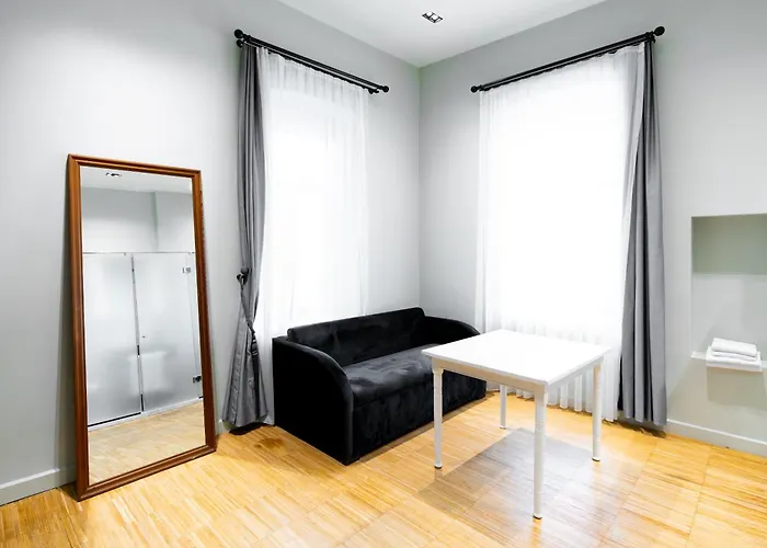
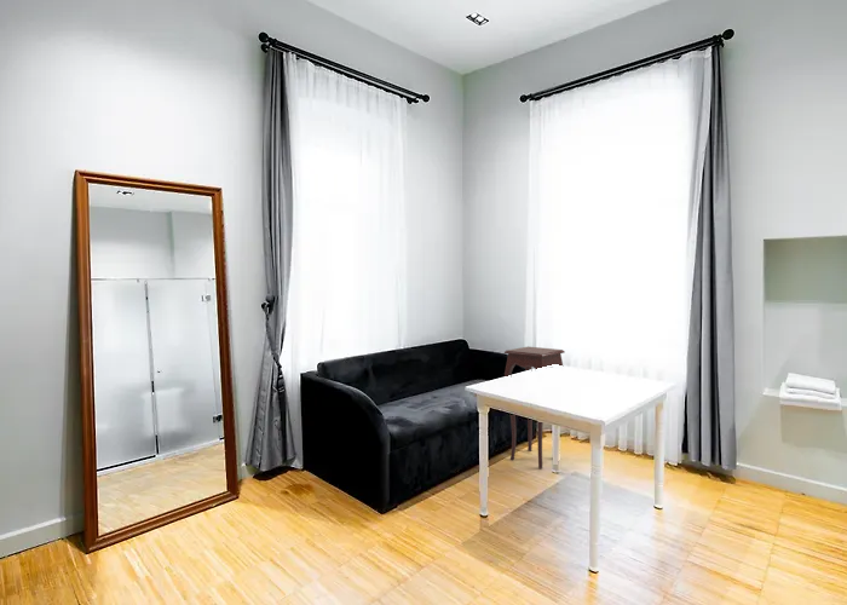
+ side table [503,345,566,469]
